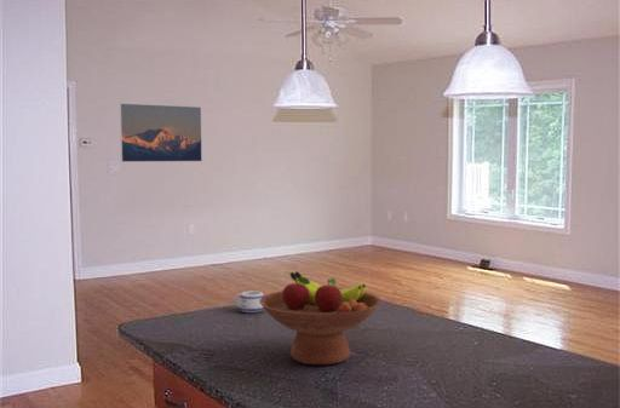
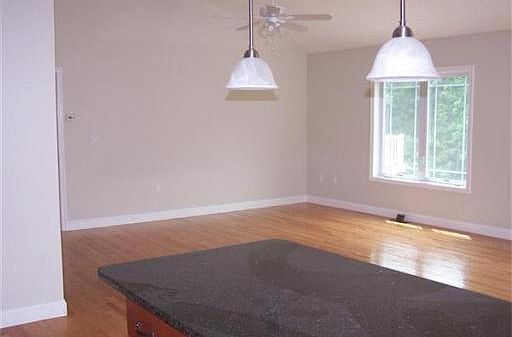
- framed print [119,102,203,163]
- mug [234,289,265,314]
- fruit bowl [259,270,383,366]
